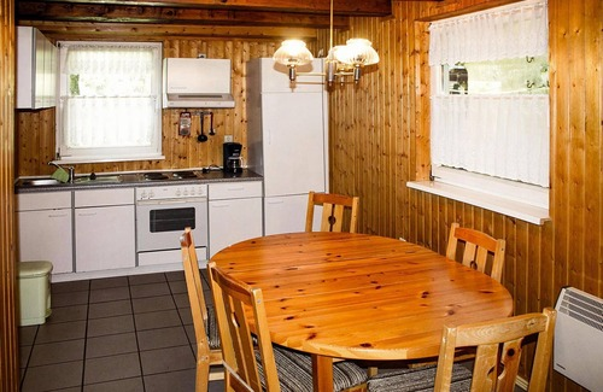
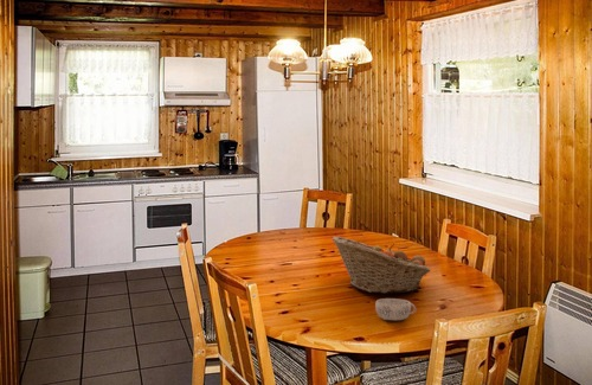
+ fruit basket [332,236,431,295]
+ decorative bowl [374,297,417,321]
